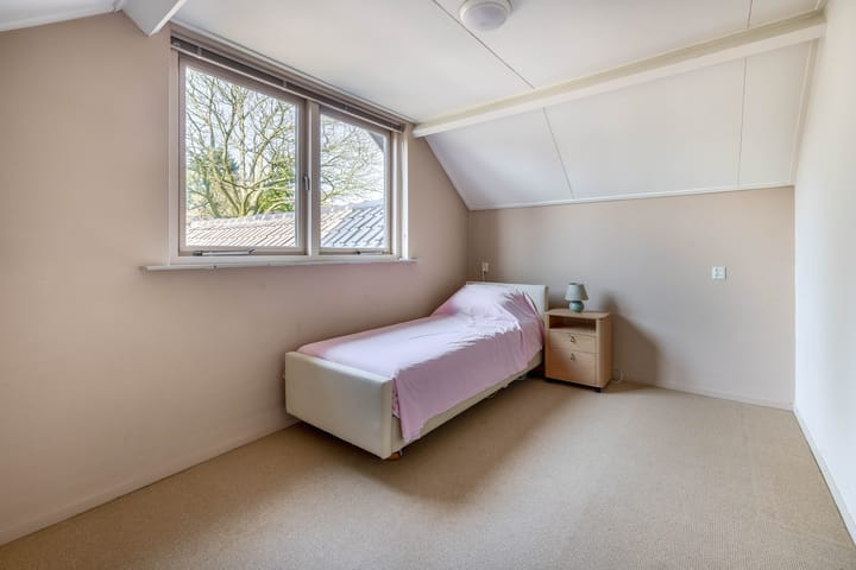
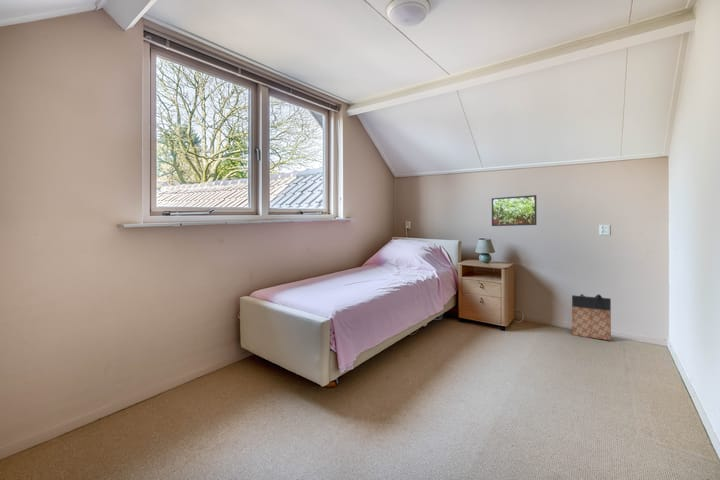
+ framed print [491,194,537,227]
+ bag [571,293,612,341]
